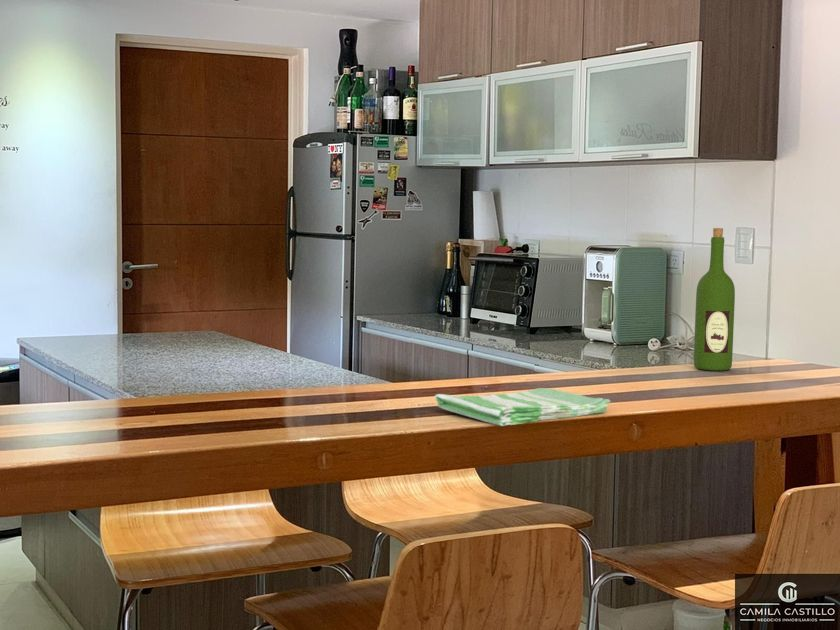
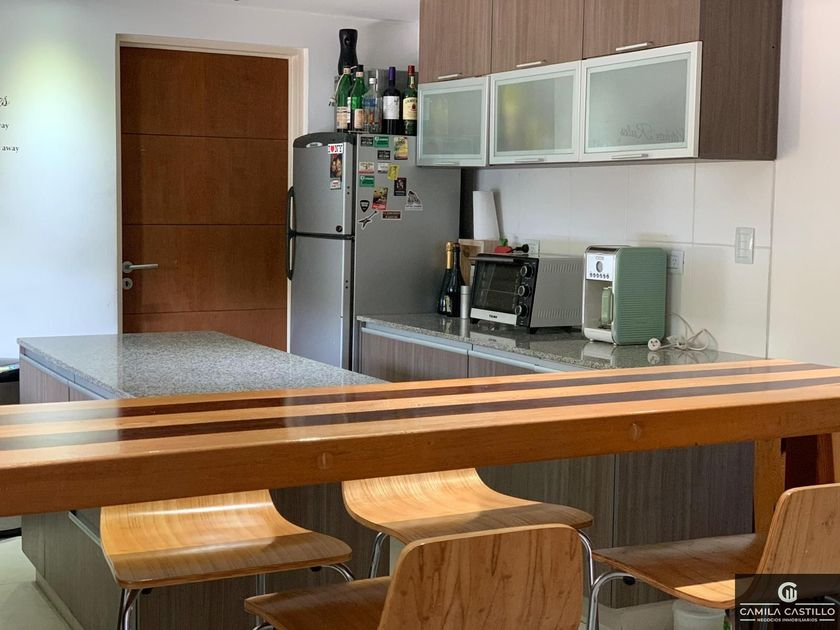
- dish towel [434,387,612,427]
- wine bottle [693,227,736,372]
